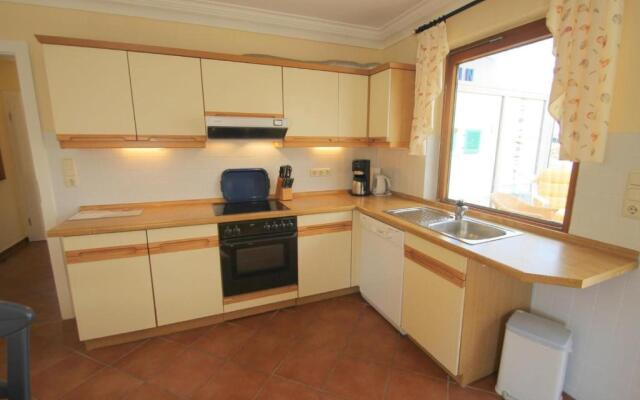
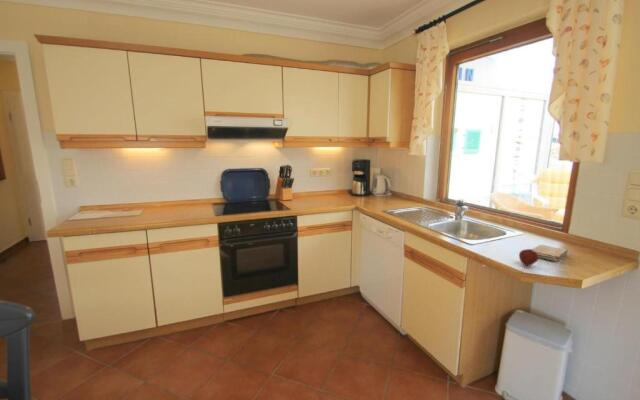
+ fruit [518,248,540,267]
+ washcloth [531,244,569,262]
